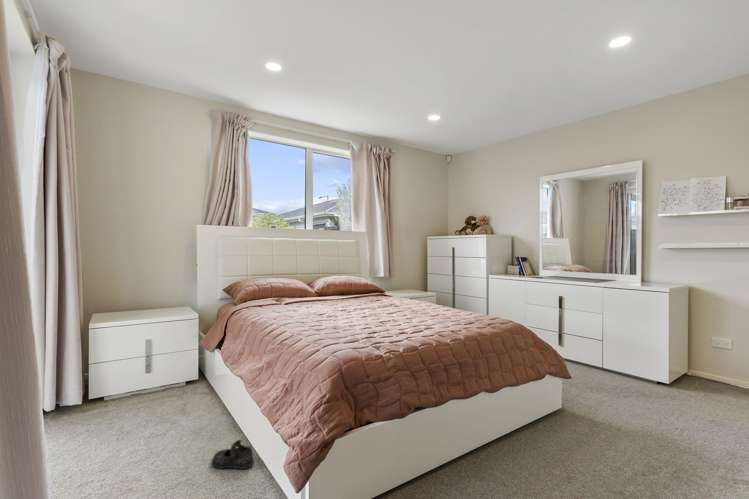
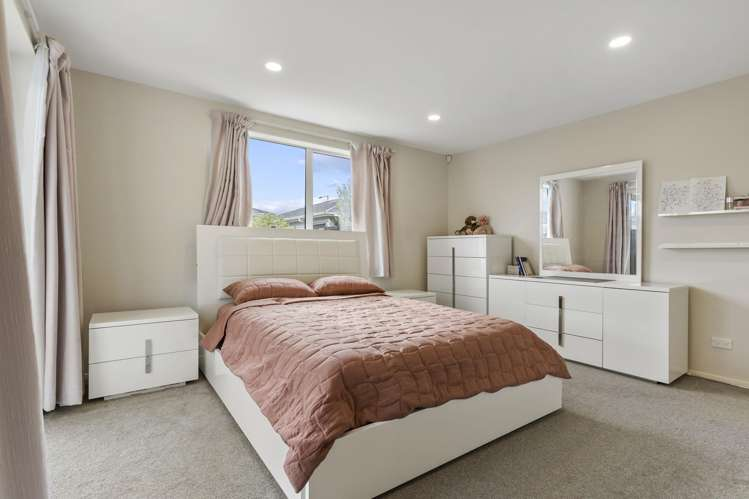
- mary jane shoe [210,439,255,470]
